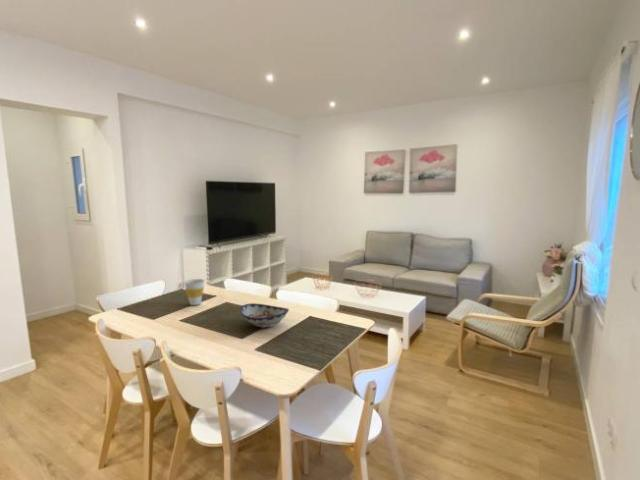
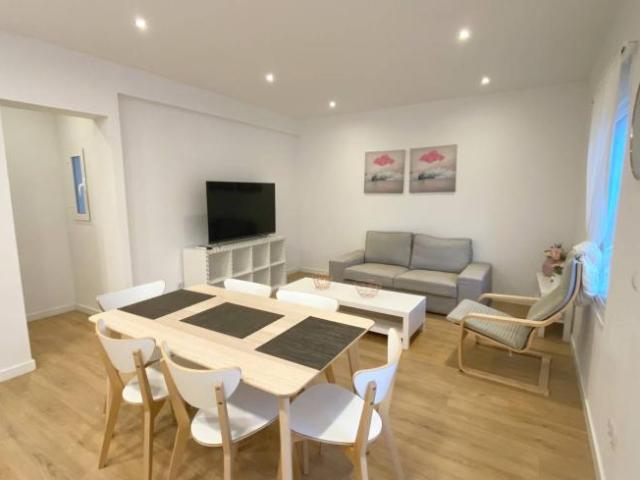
- decorative bowl [238,302,290,329]
- cup [183,278,205,306]
